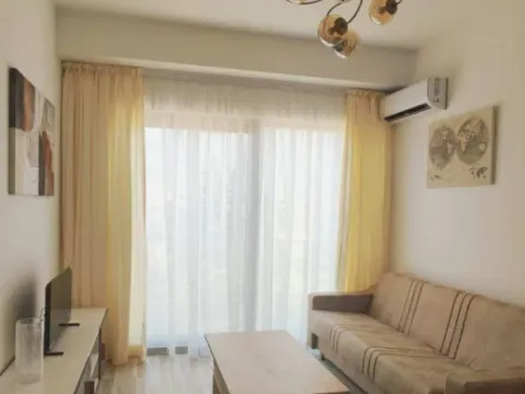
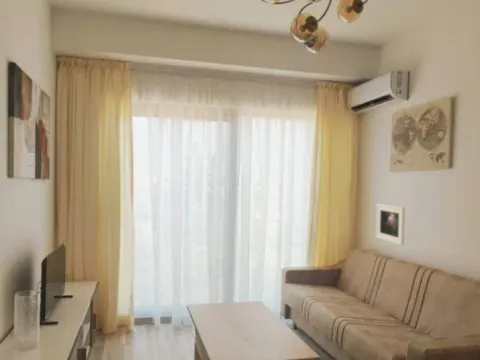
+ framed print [375,202,406,246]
